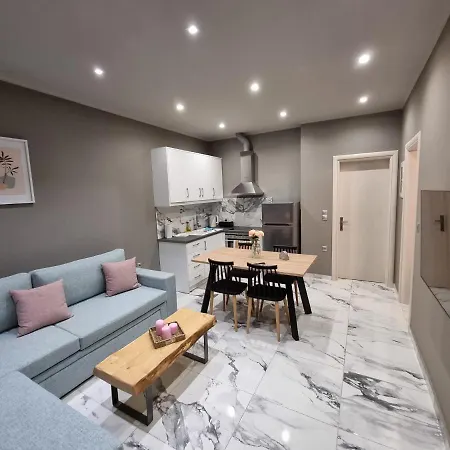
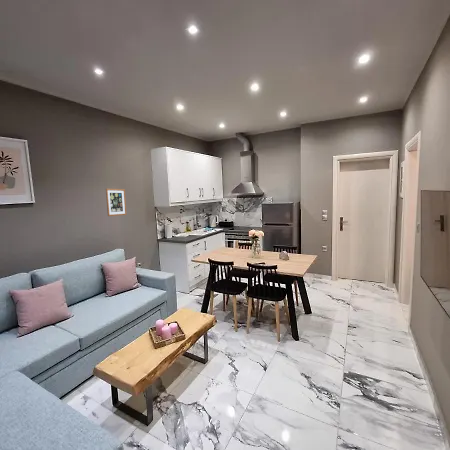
+ wall art [105,188,128,217]
